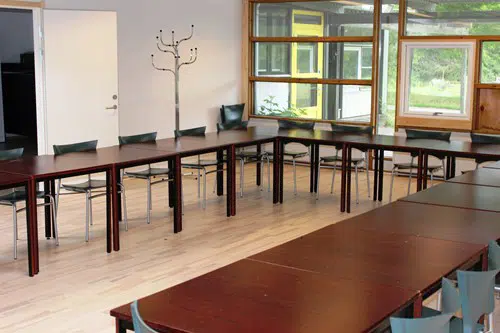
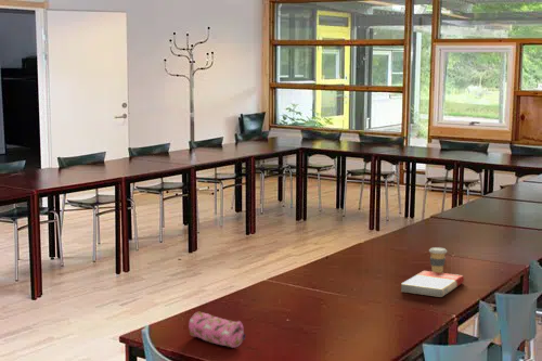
+ coffee cup [428,246,448,273]
+ pencil case [188,311,247,349]
+ book [400,270,465,298]
